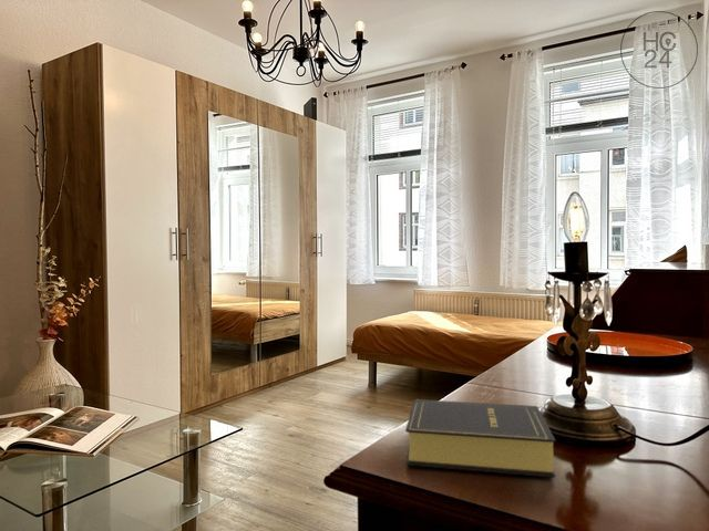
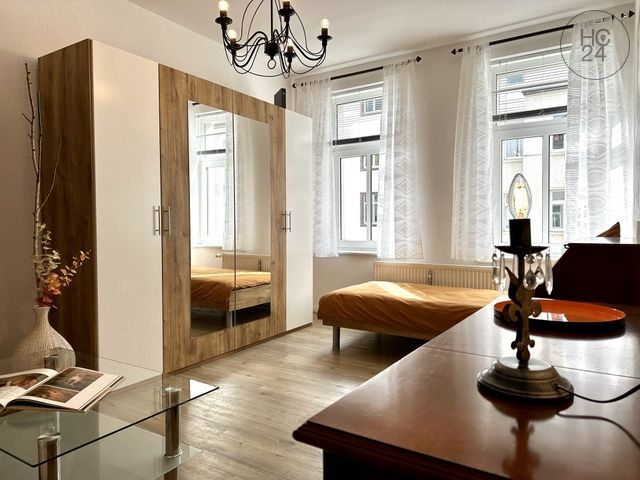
- book [402,398,557,478]
